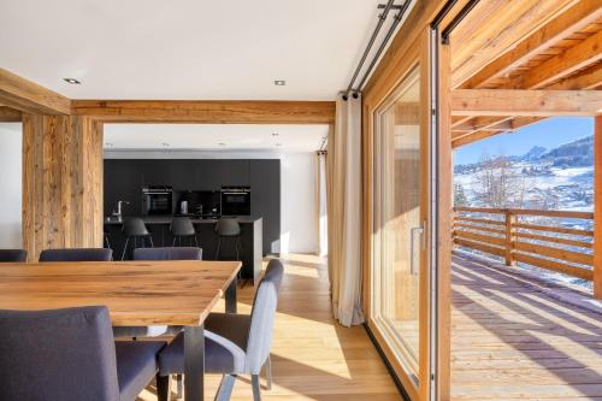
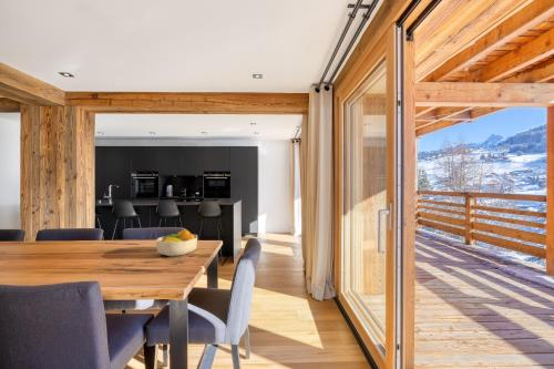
+ fruit bowl [155,228,198,257]
